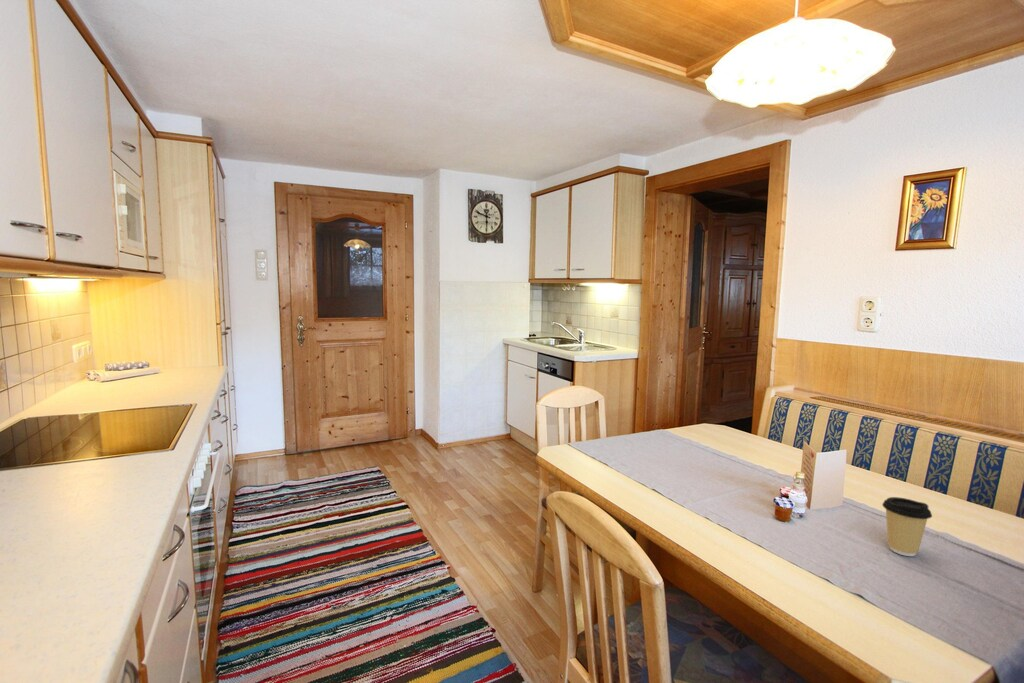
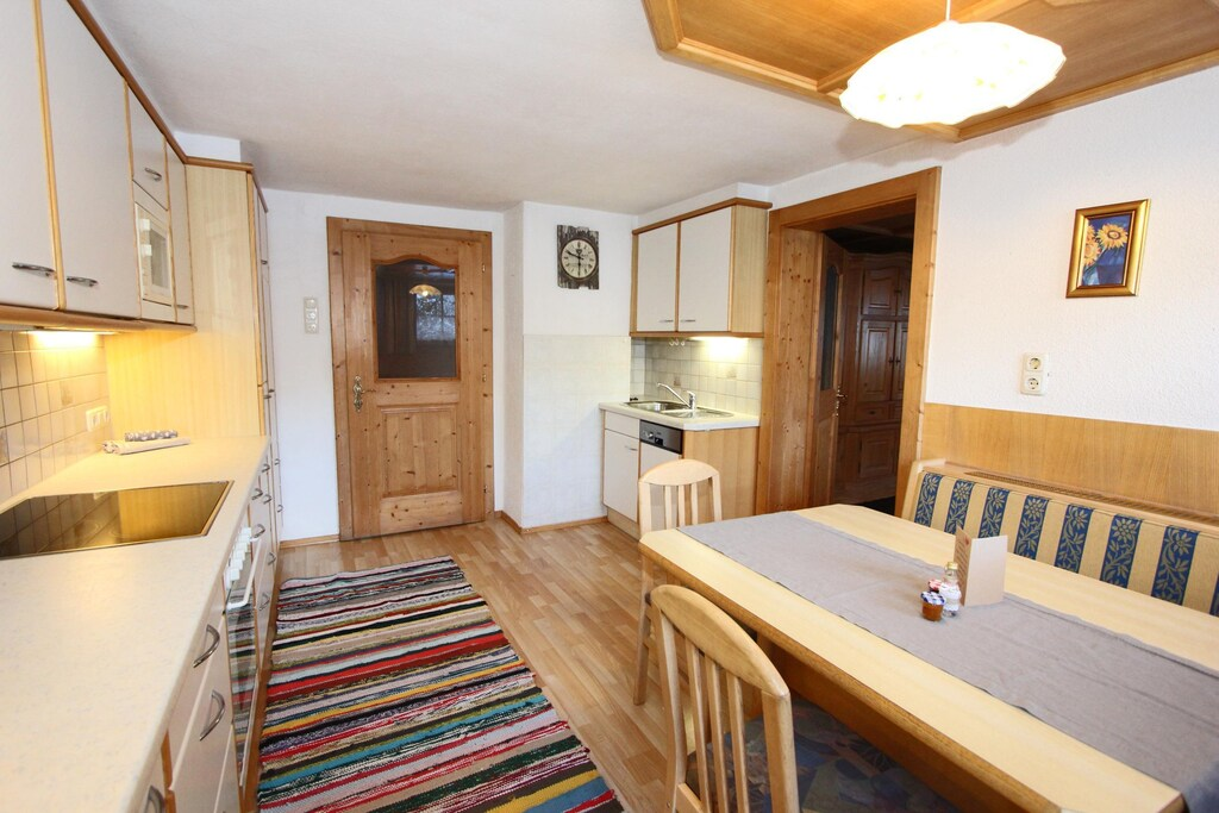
- coffee cup [881,496,933,557]
